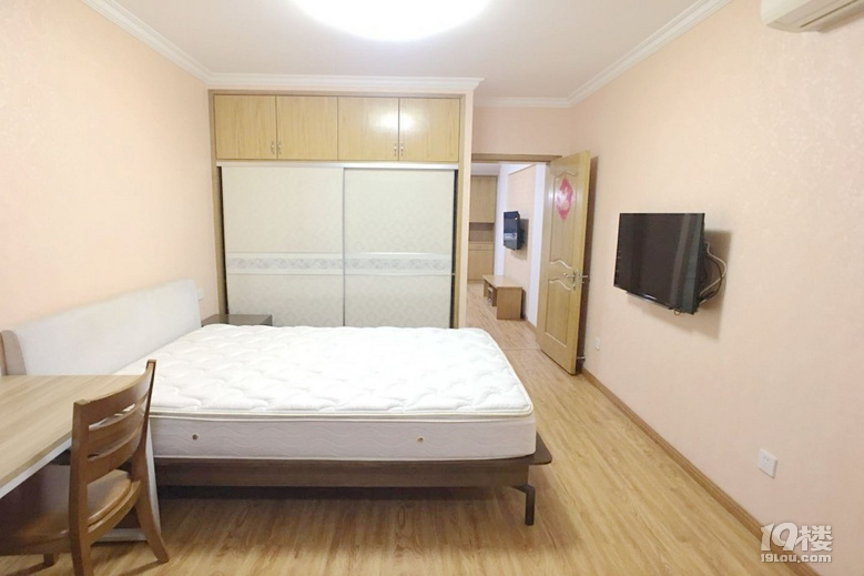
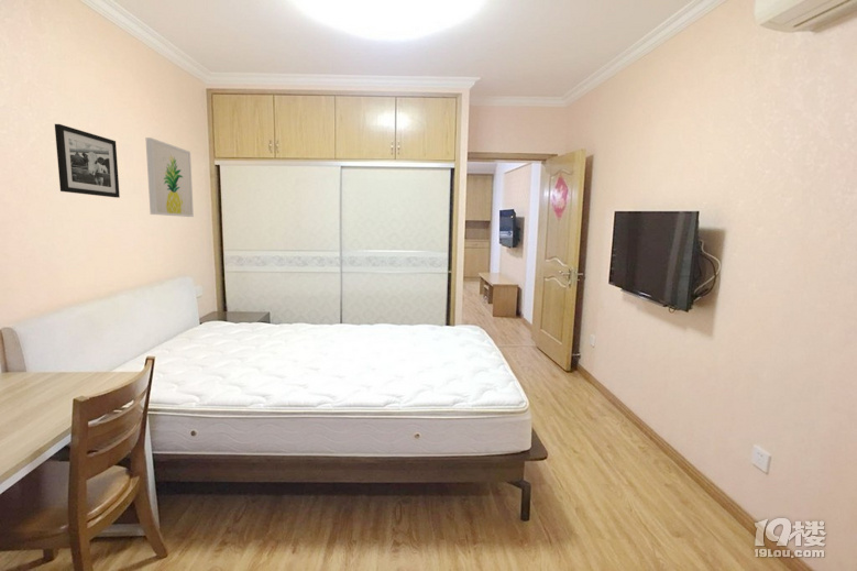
+ picture frame [54,123,121,199]
+ wall art [144,136,195,218]
